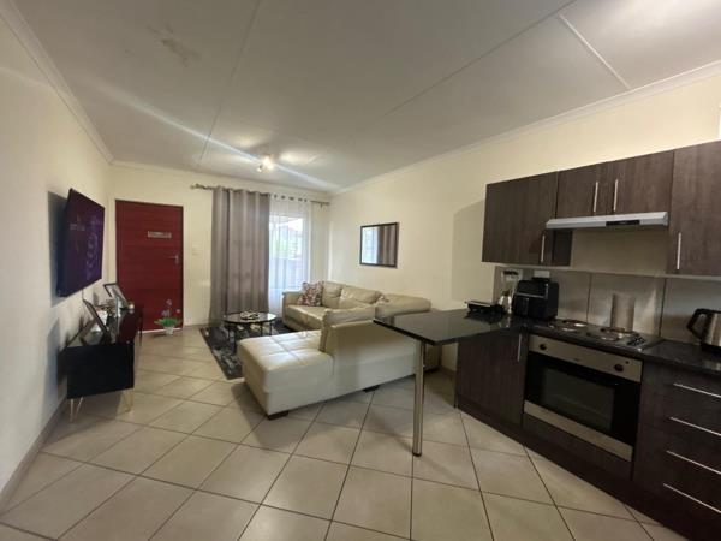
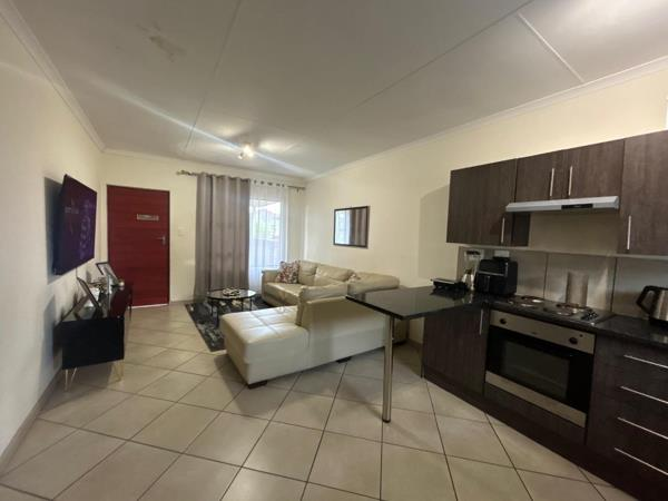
- potted plant [153,301,184,335]
